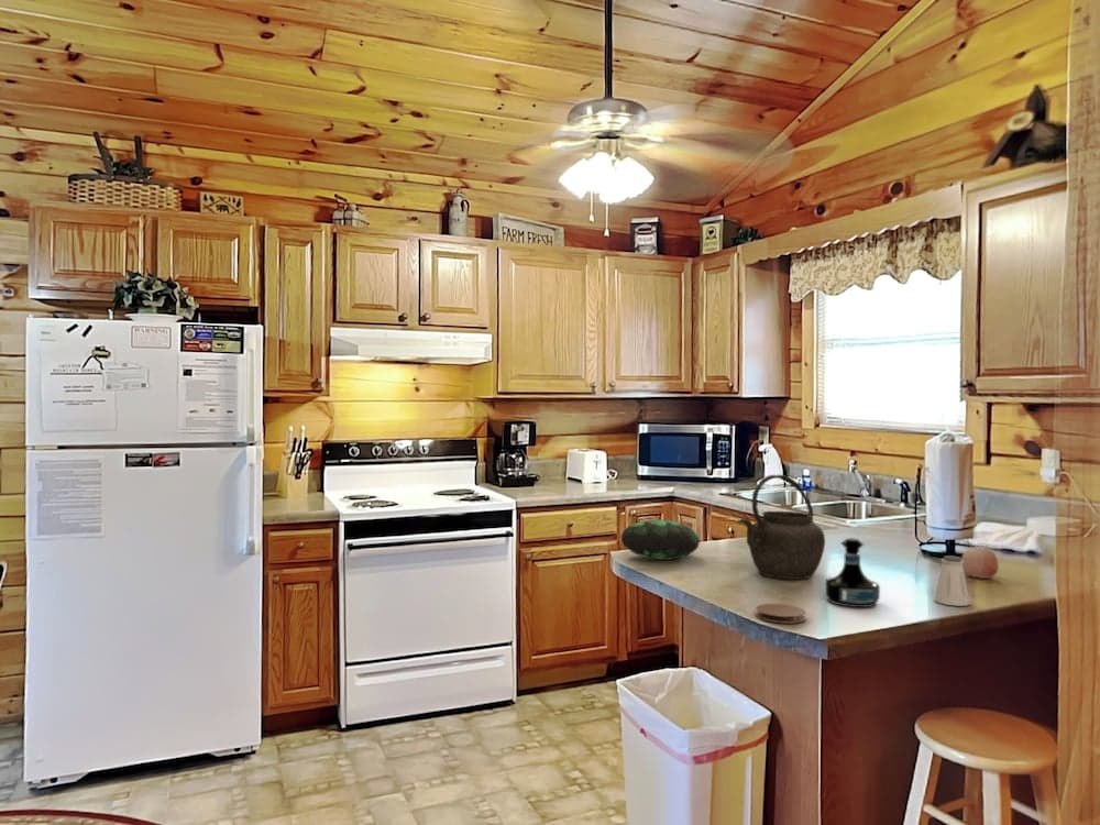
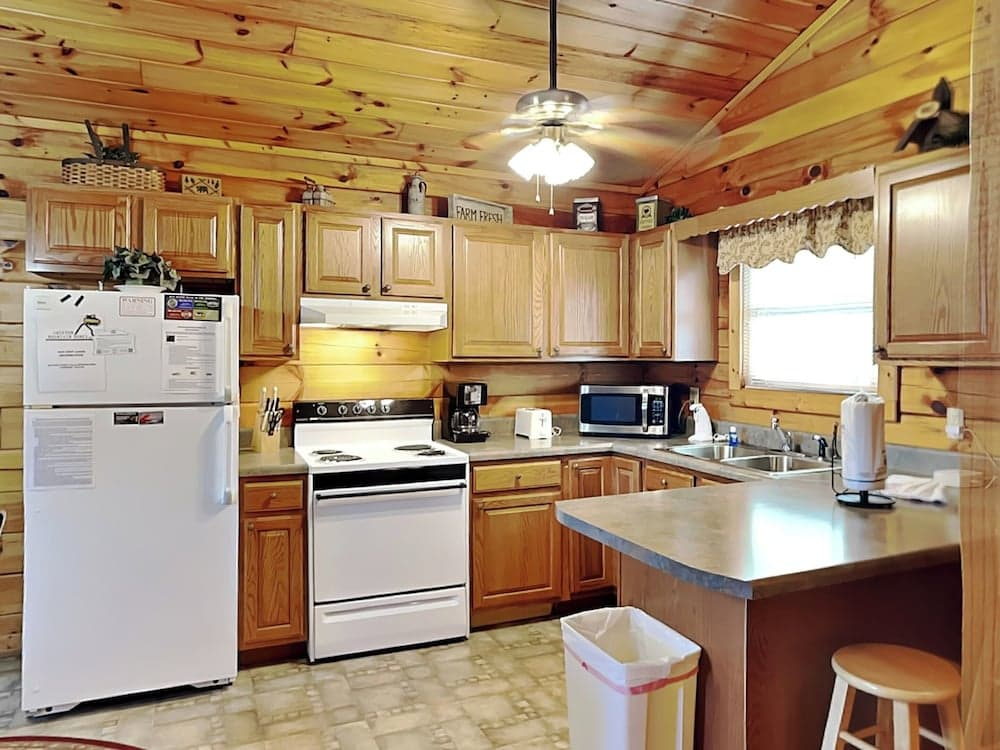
- coaster [755,603,806,625]
- decorative egg [620,518,701,561]
- kettle [736,474,826,580]
- apple [961,546,1000,580]
- saltshaker [933,554,971,607]
- tequila bottle [824,537,881,608]
